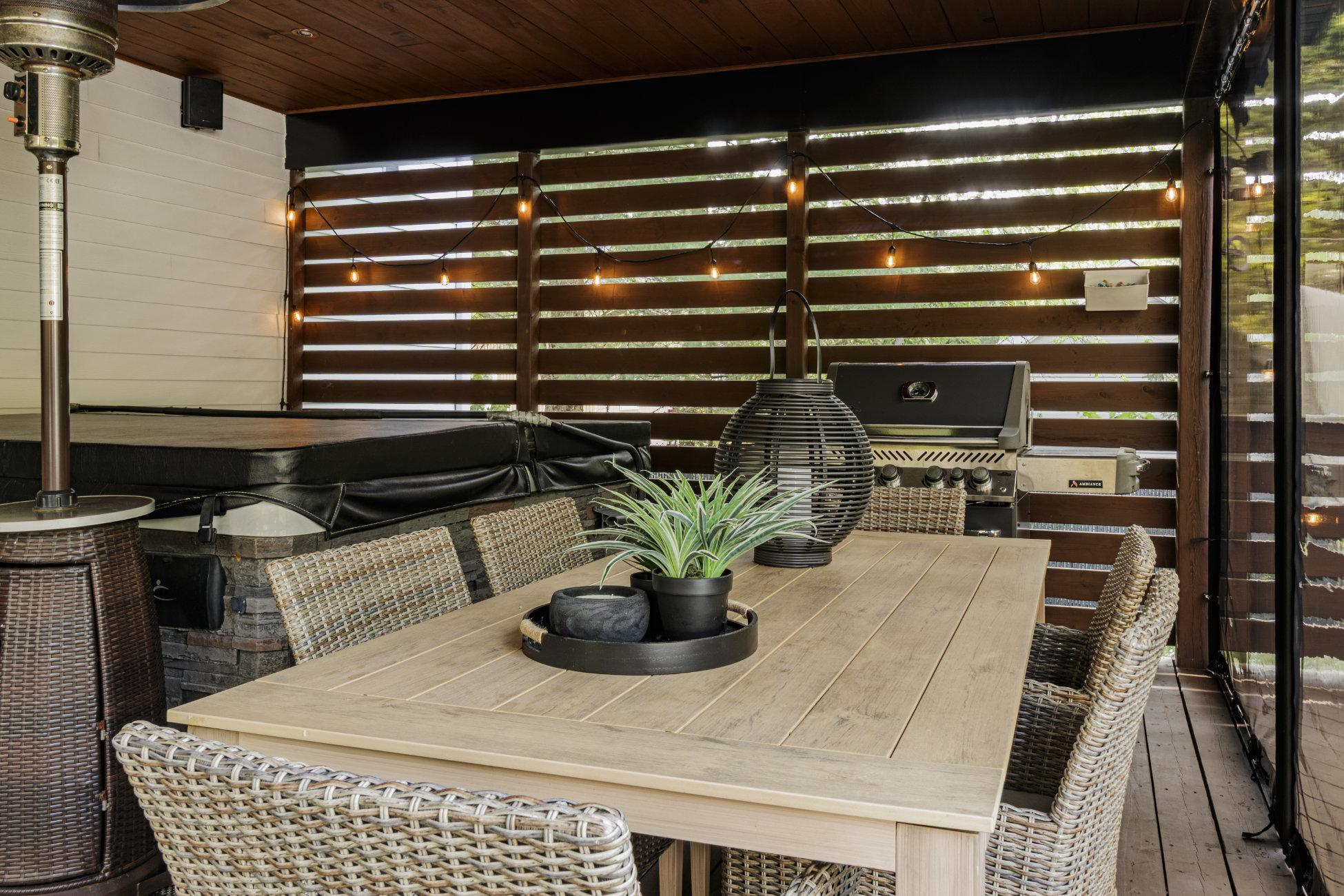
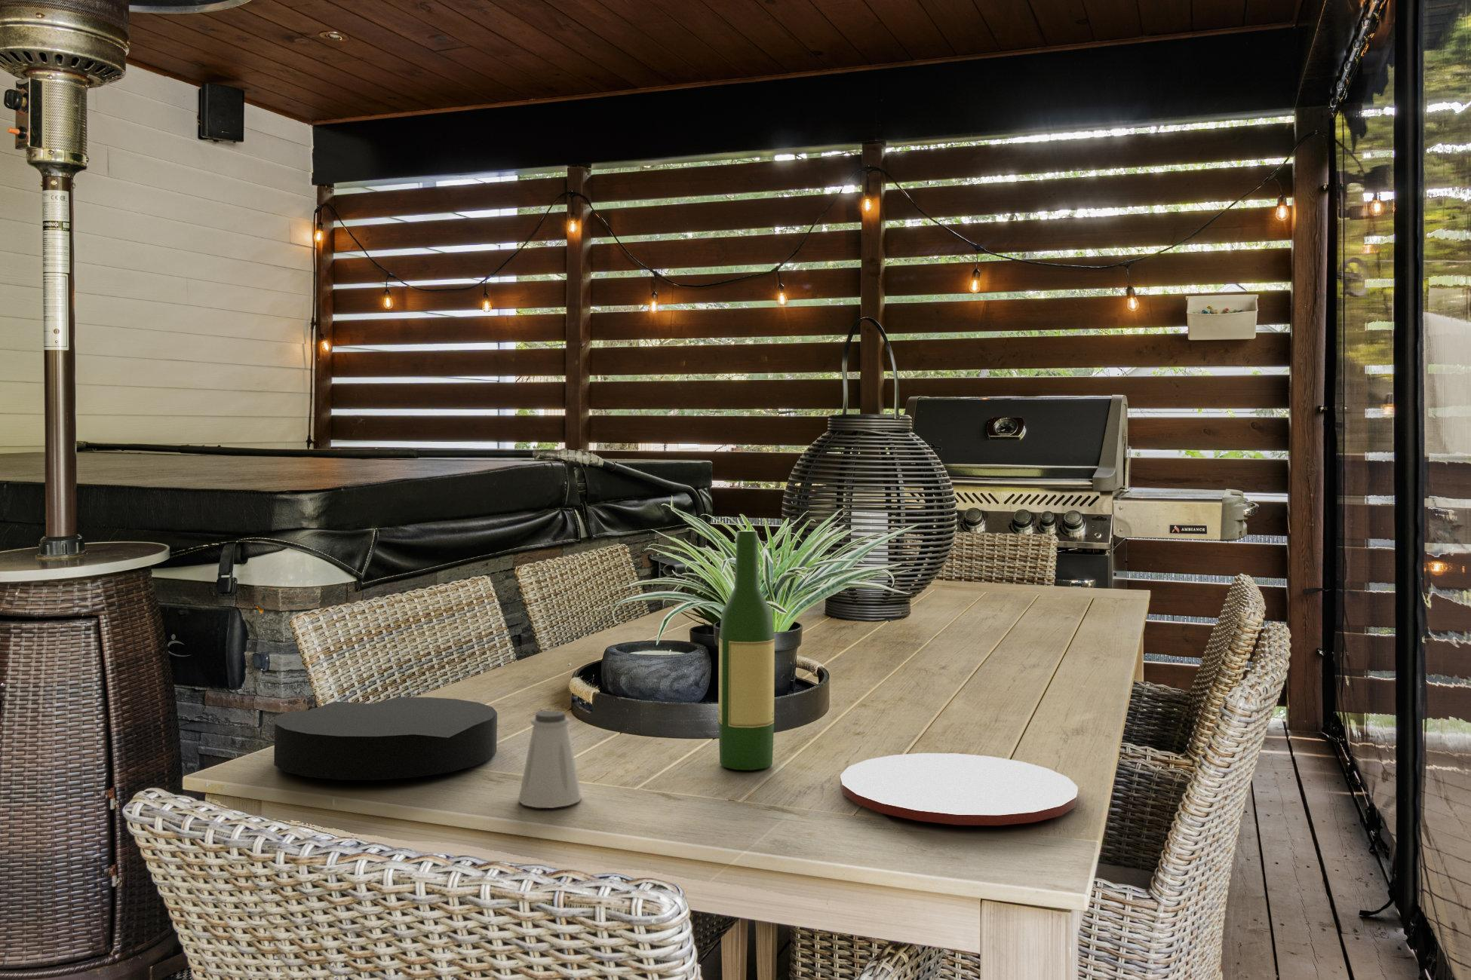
+ plate [839,752,1079,826]
+ plate [274,697,498,781]
+ wine bottle [718,530,776,770]
+ saltshaker [518,710,582,809]
